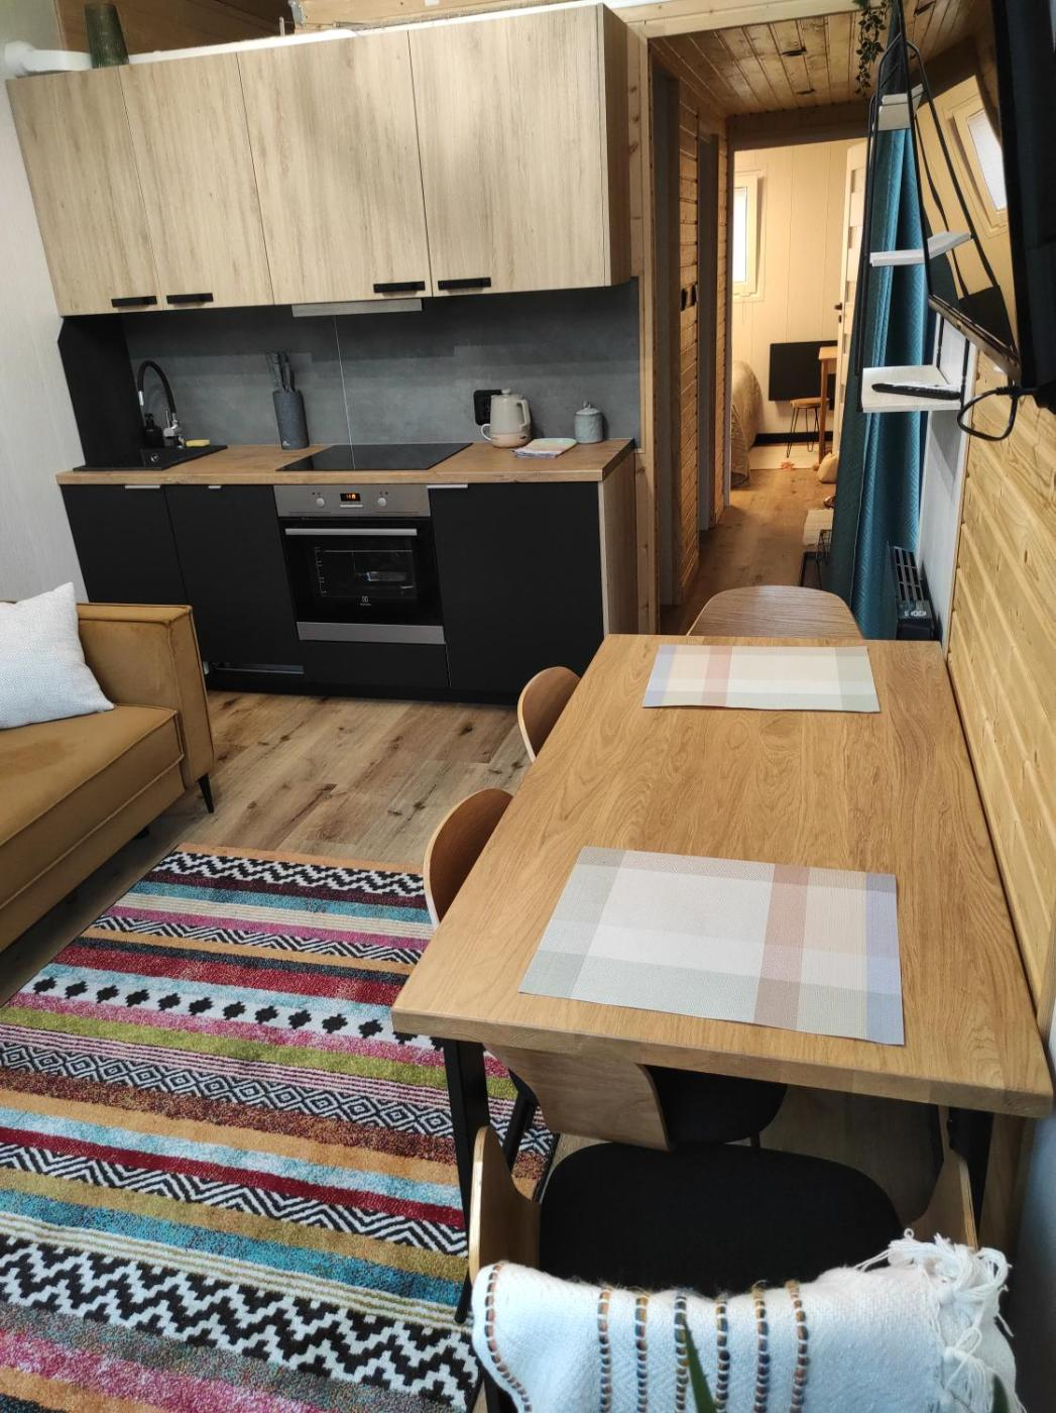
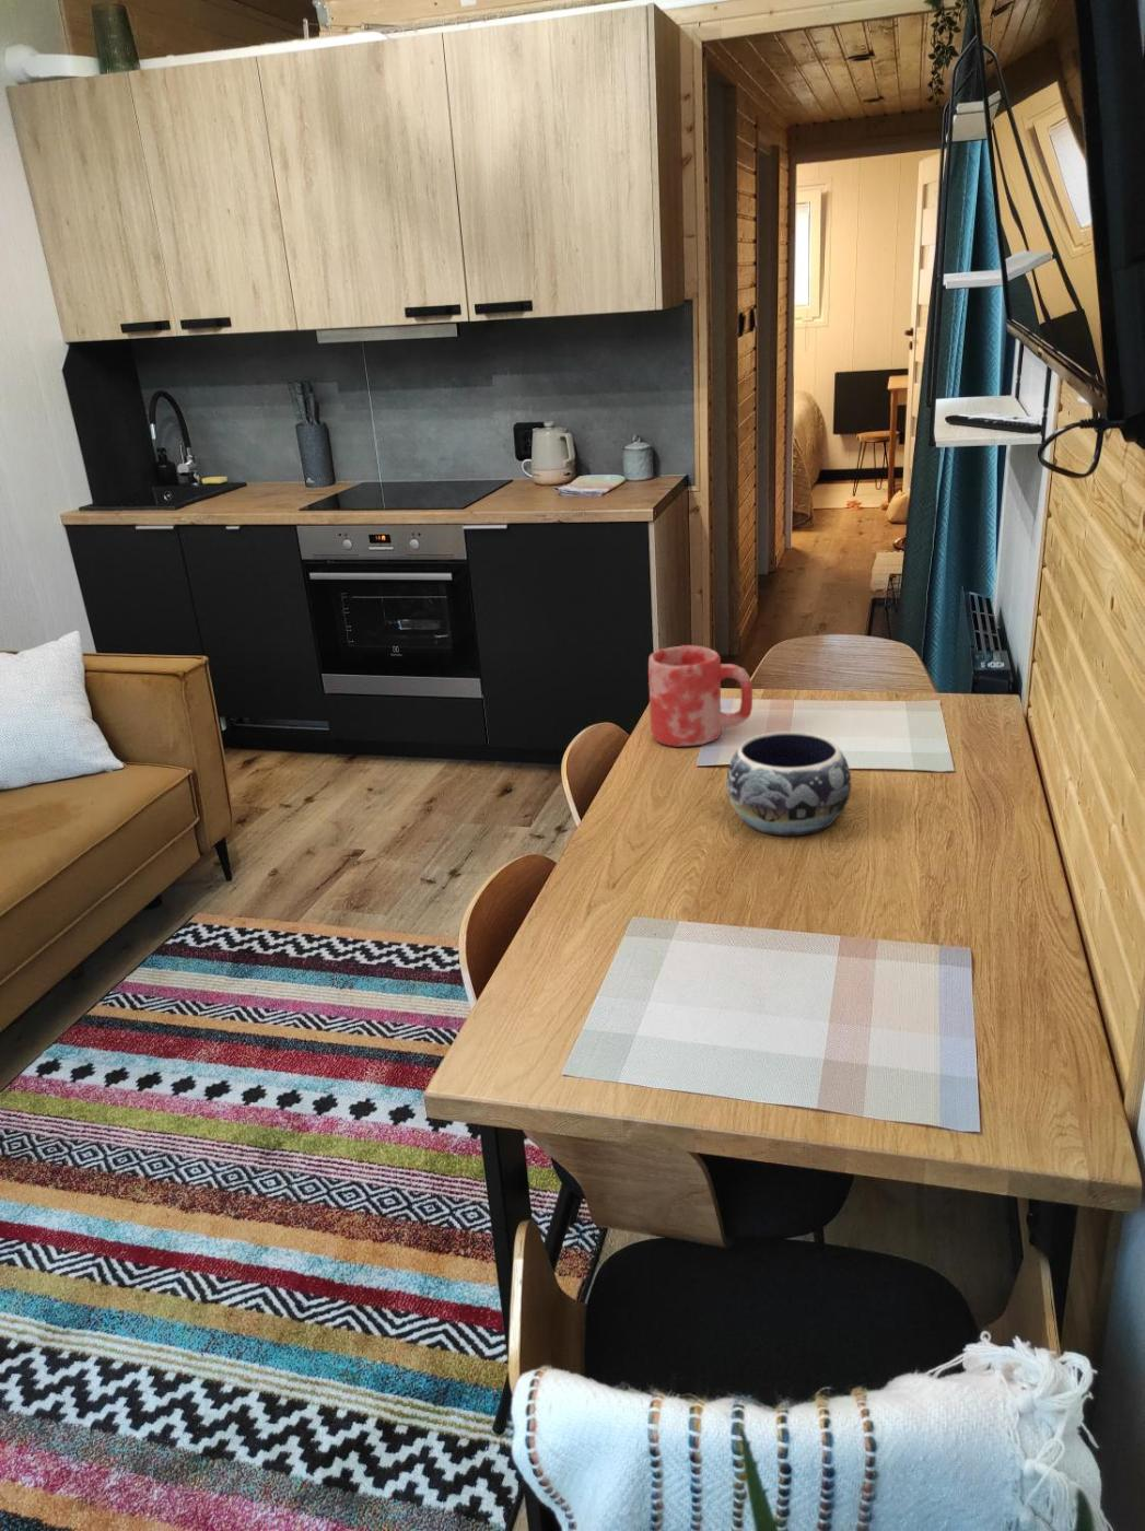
+ decorative bowl [725,730,852,837]
+ vase [647,645,753,748]
